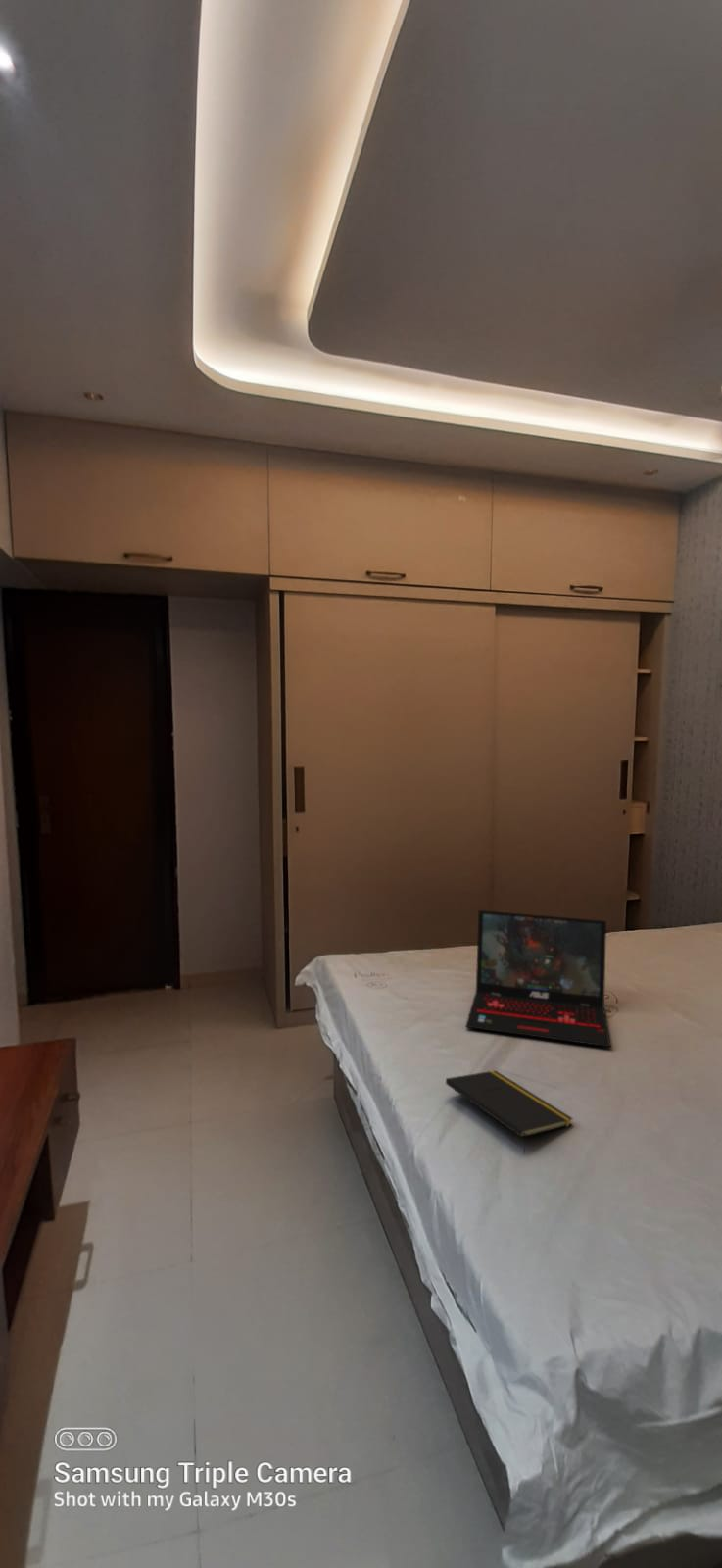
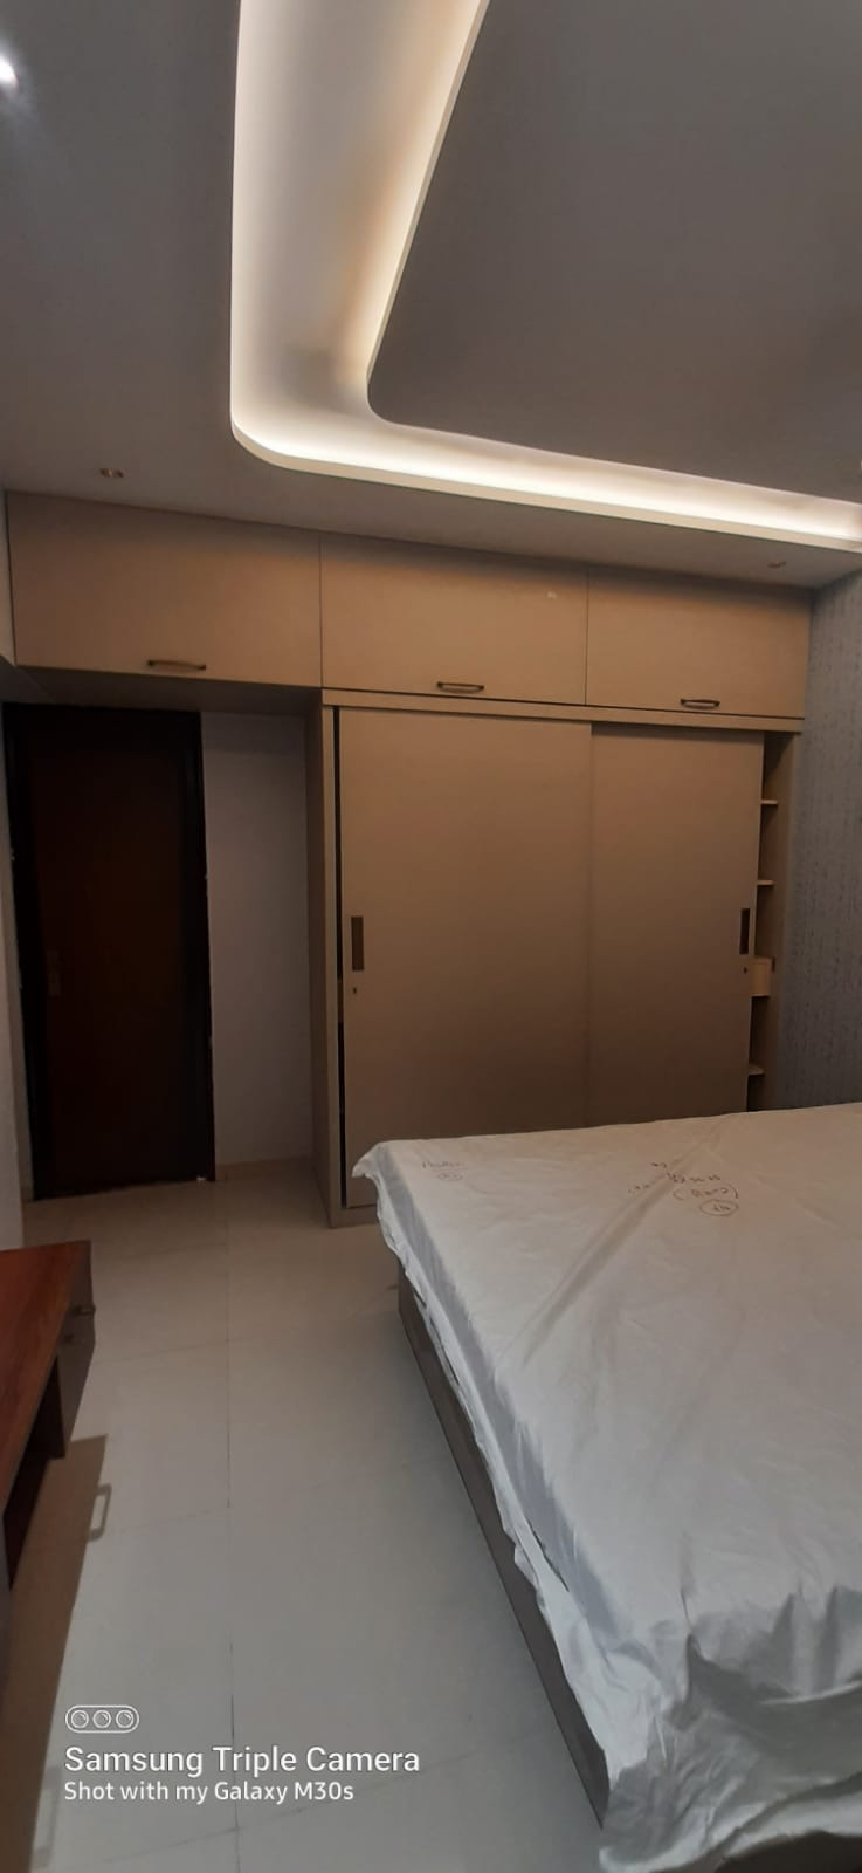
- laptop [465,909,611,1048]
- notepad [445,1069,574,1154]
